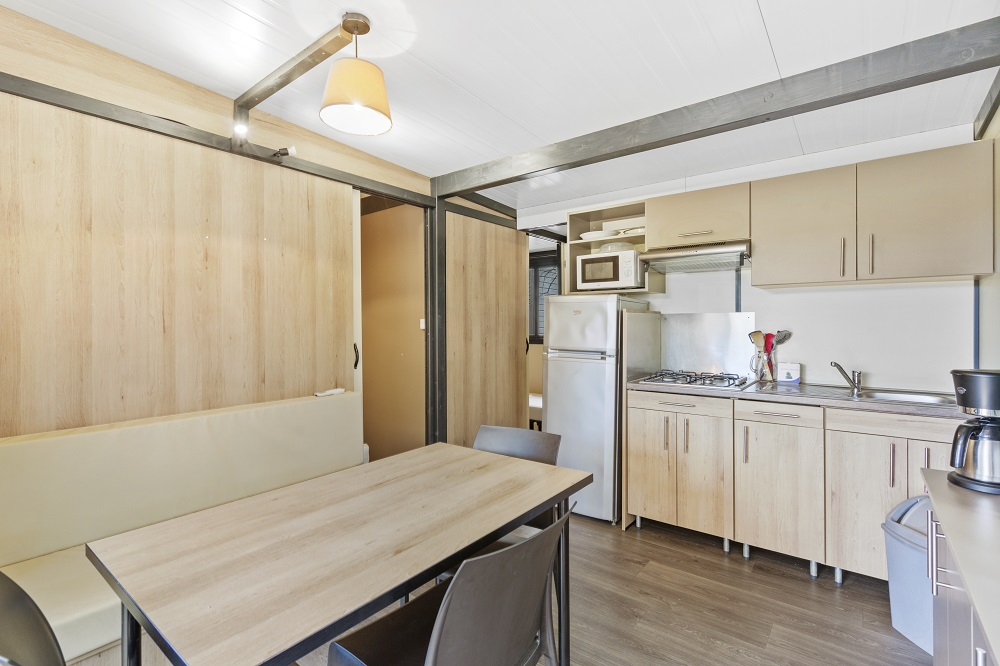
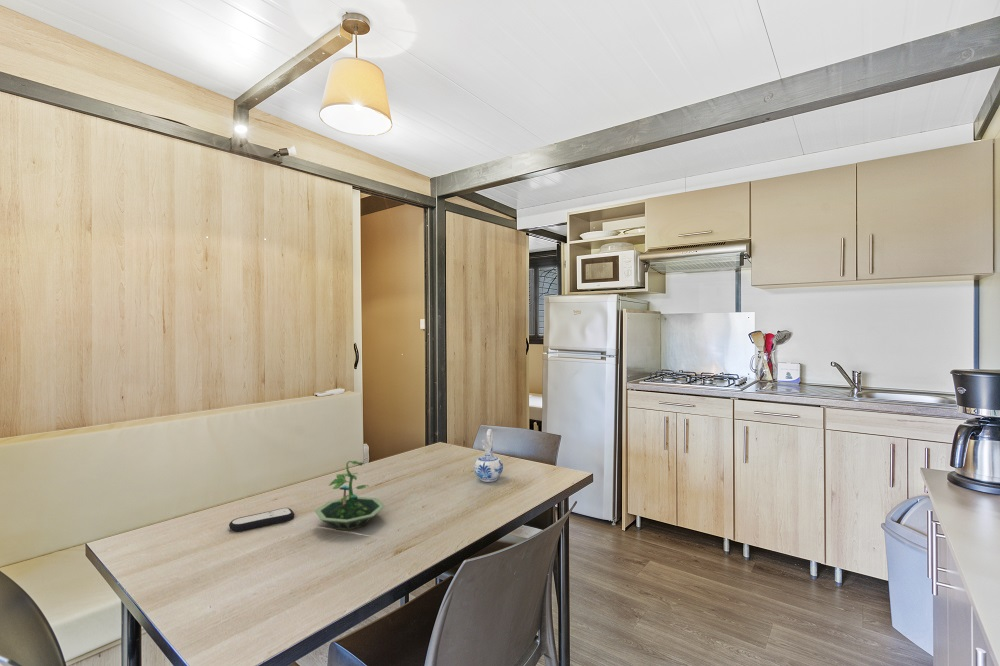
+ terrarium [314,460,386,532]
+ ceramic pitcher [473,428,504,483]
+ remote control [228,507,295,532]
